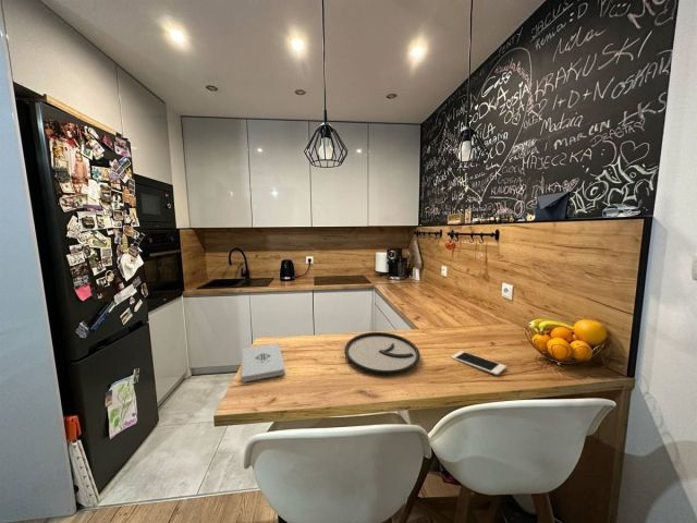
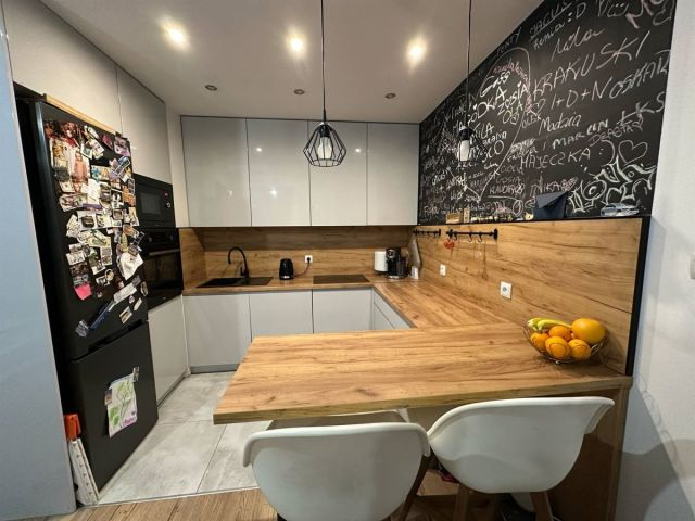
- cell phone [450,350,508,376]
- notepad [241,342,286,384]
- plate [343,331,421,376]
